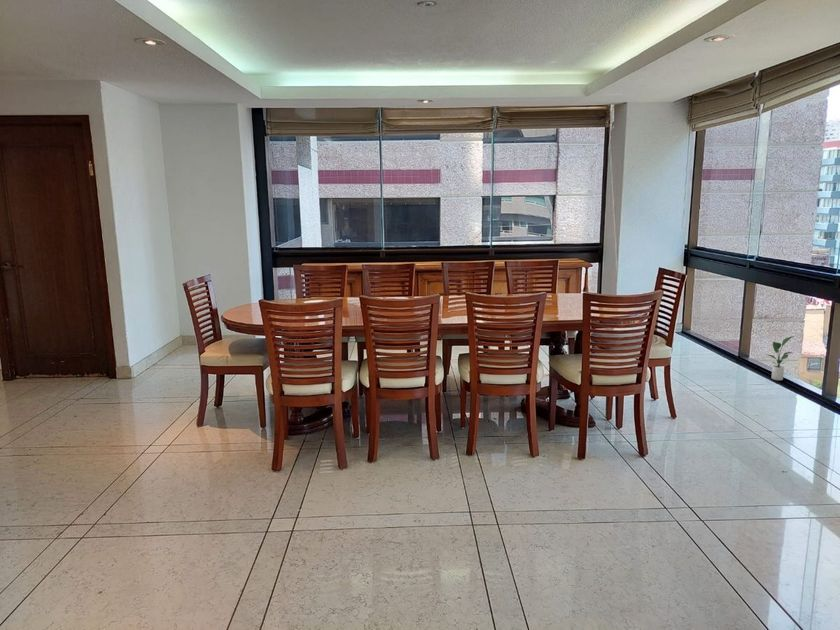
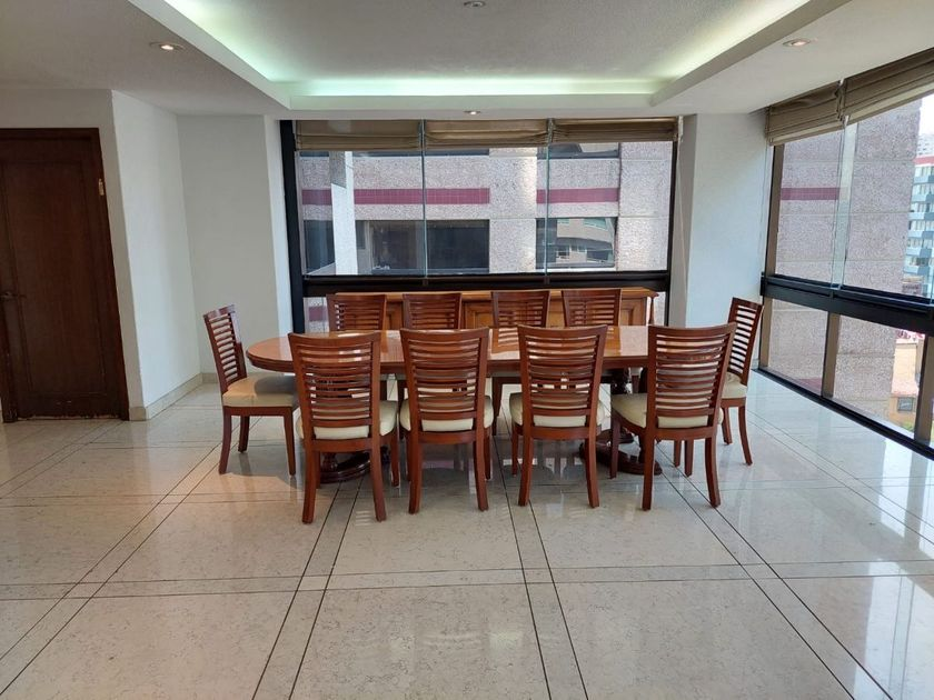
- potted plant [765,335,794,381]
